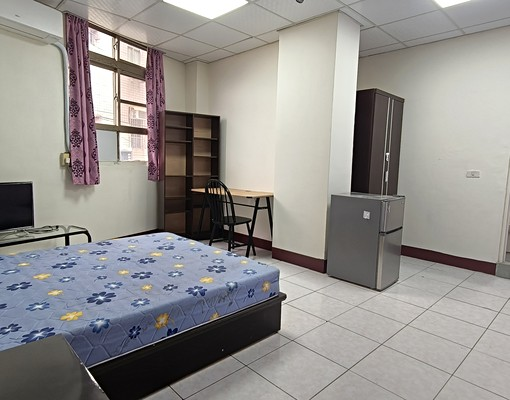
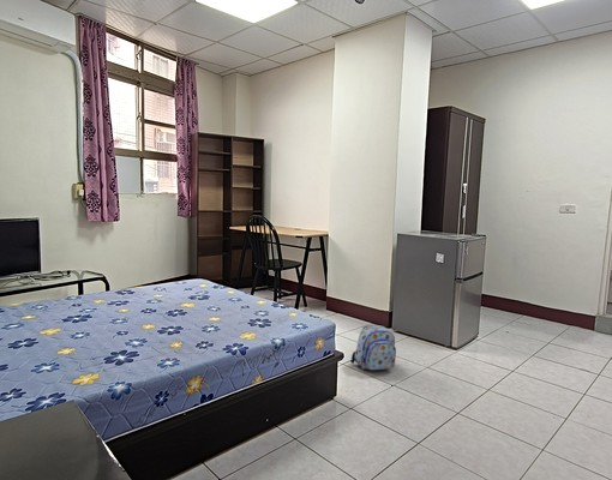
+ backpack [349,324,397,371]
